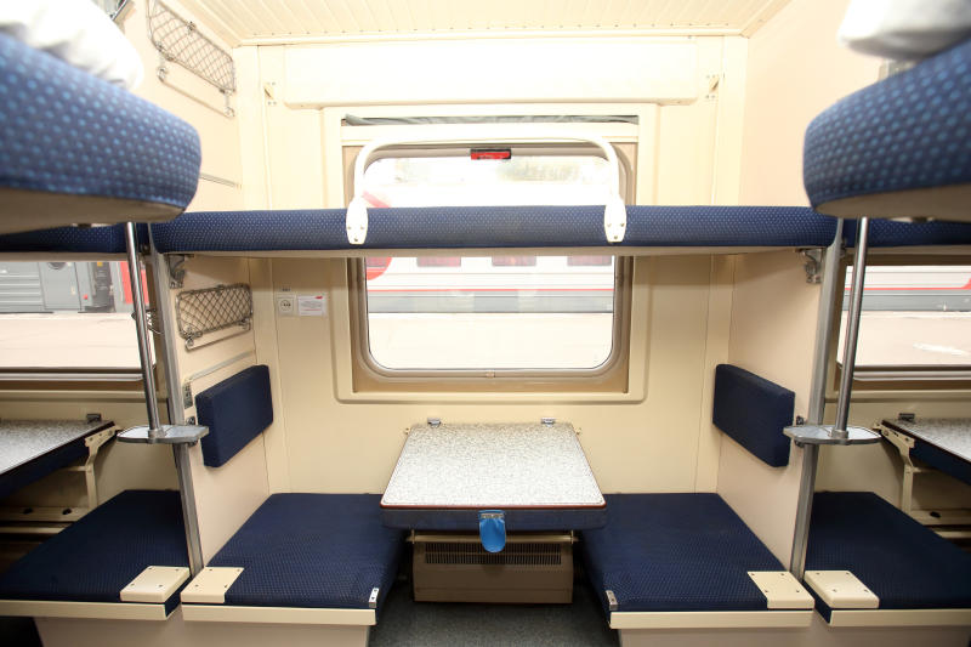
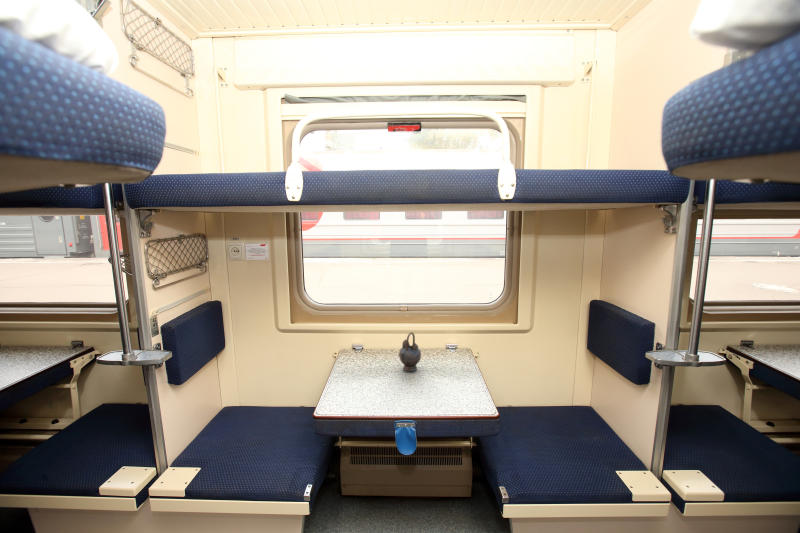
+ teapot [397,331,422,372]
